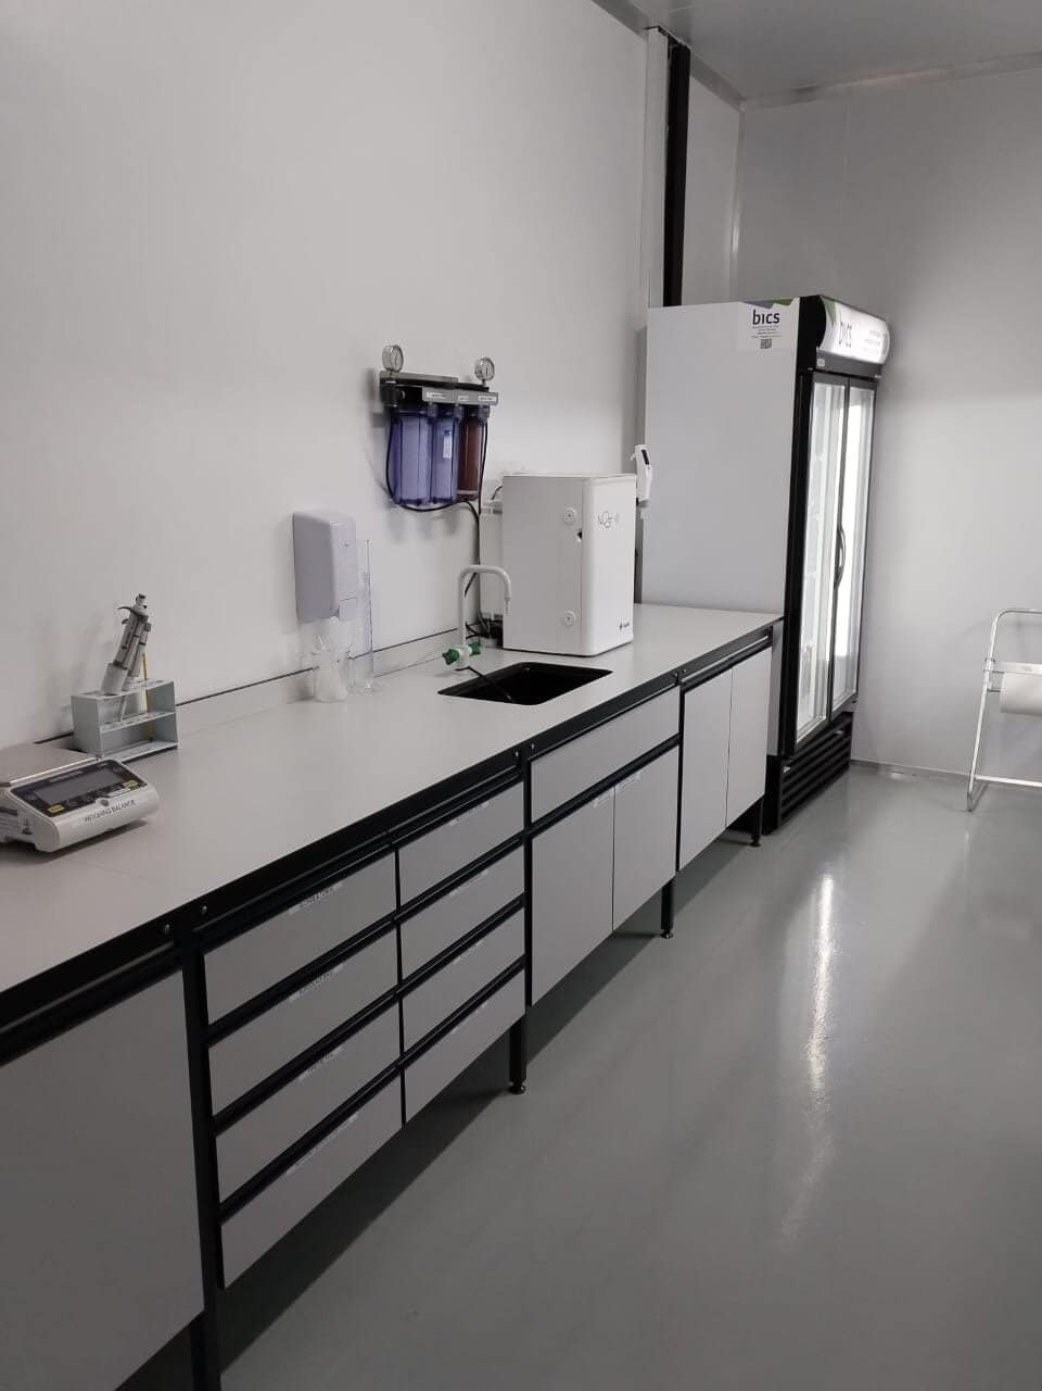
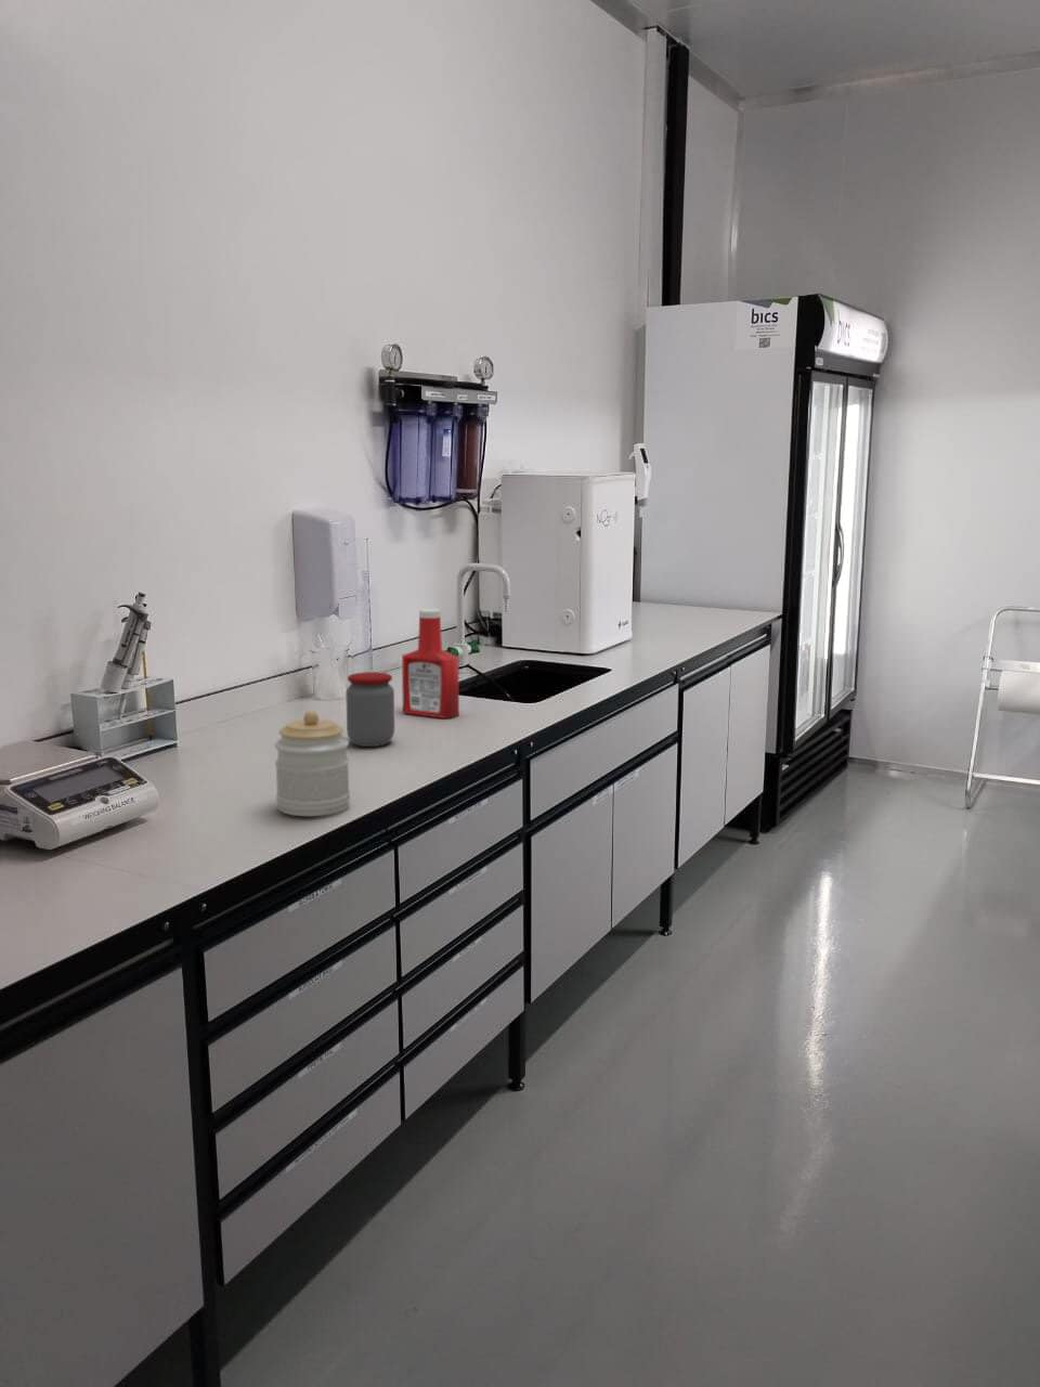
+ jar [344,671,395,748]
+ jar [273,710,351,817]
+ soap bottle [401,608,460,720]
